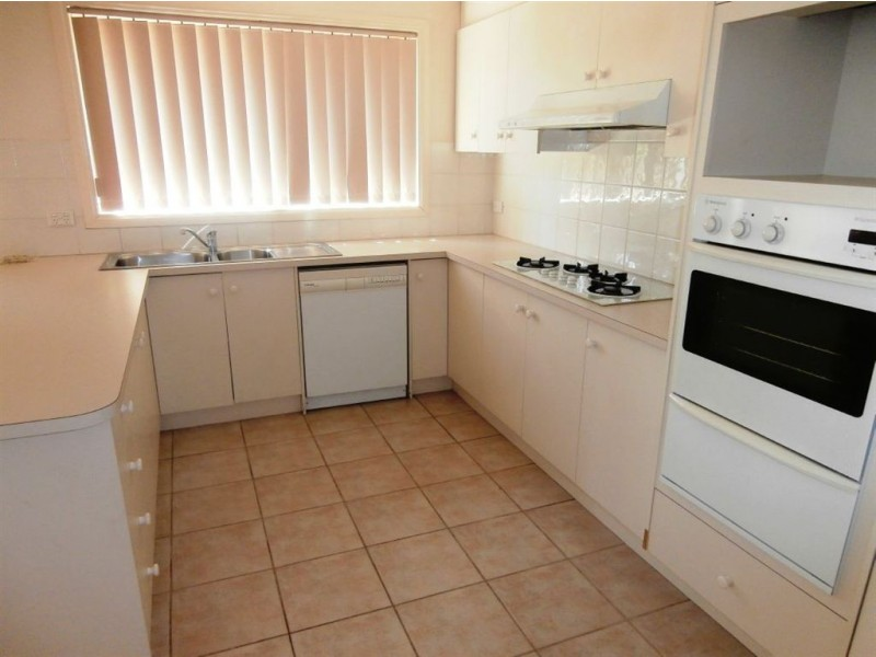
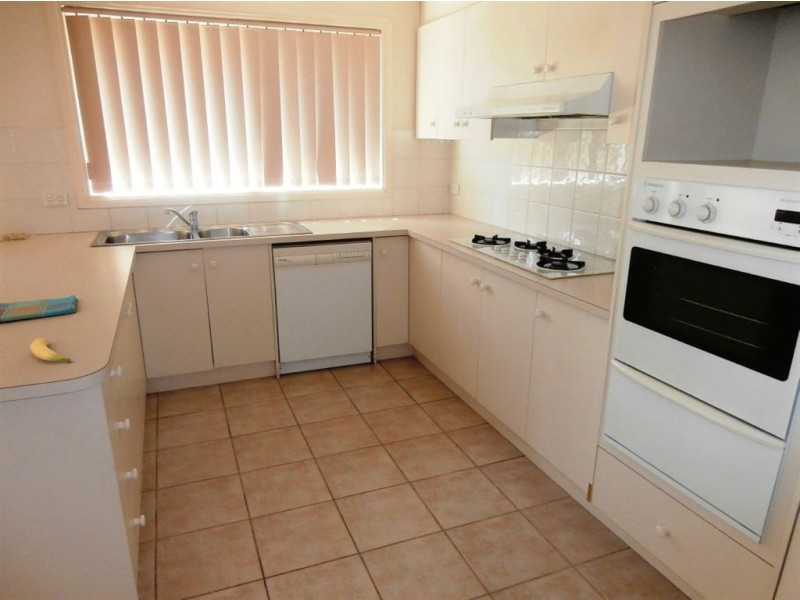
+ banana [29,337,73,364]
+ dish towel [0,294,79,323]
